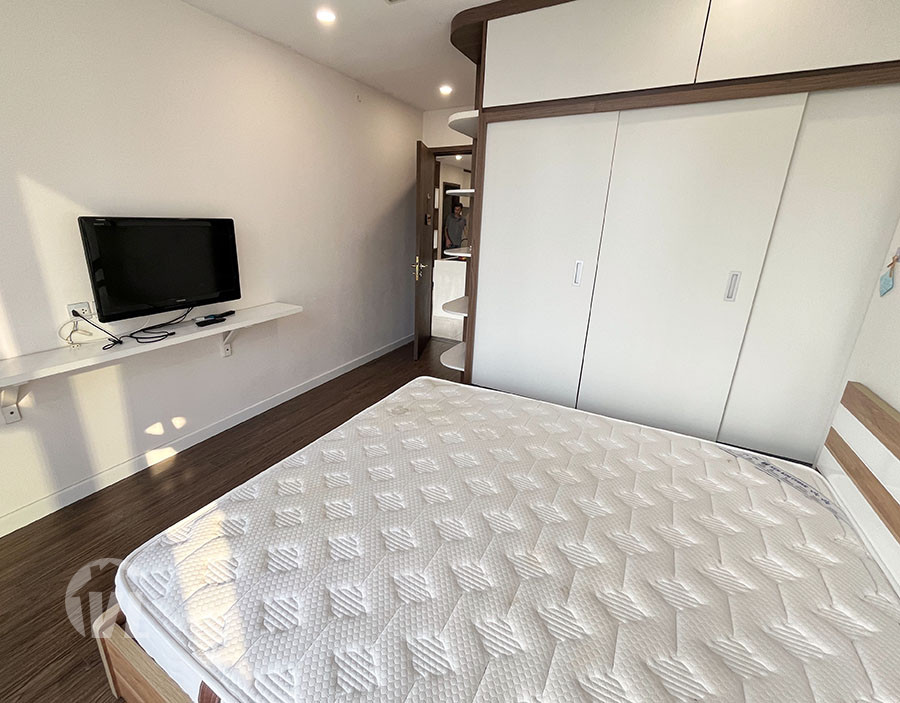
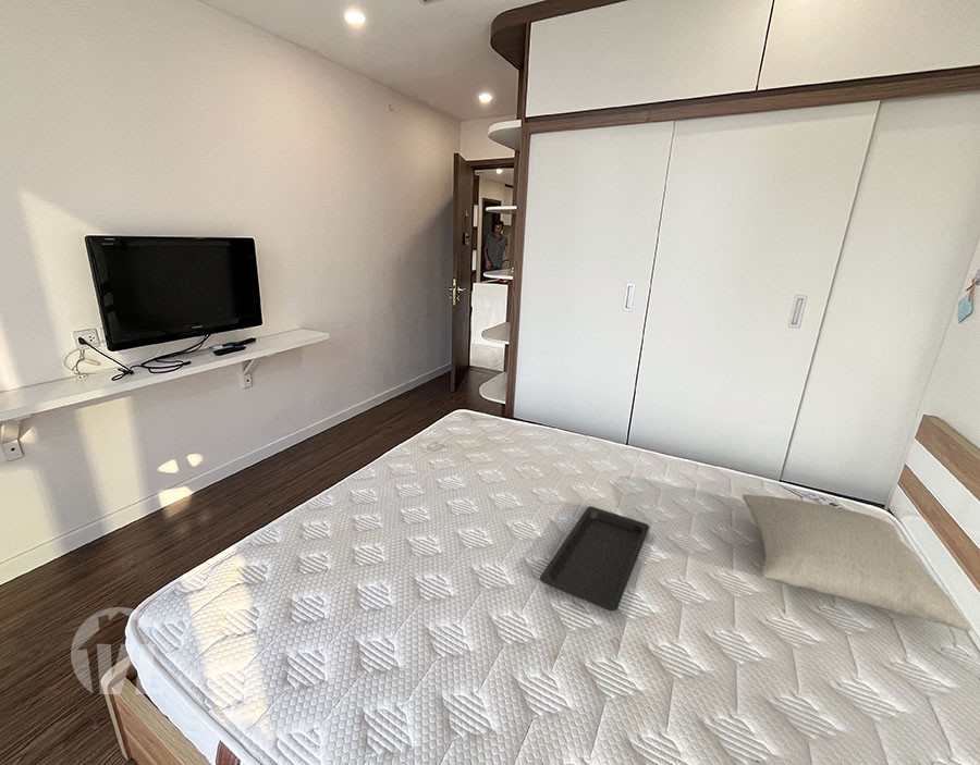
+ serving tray [539,506,650,612]
+ pillow [742,494,972,632]
